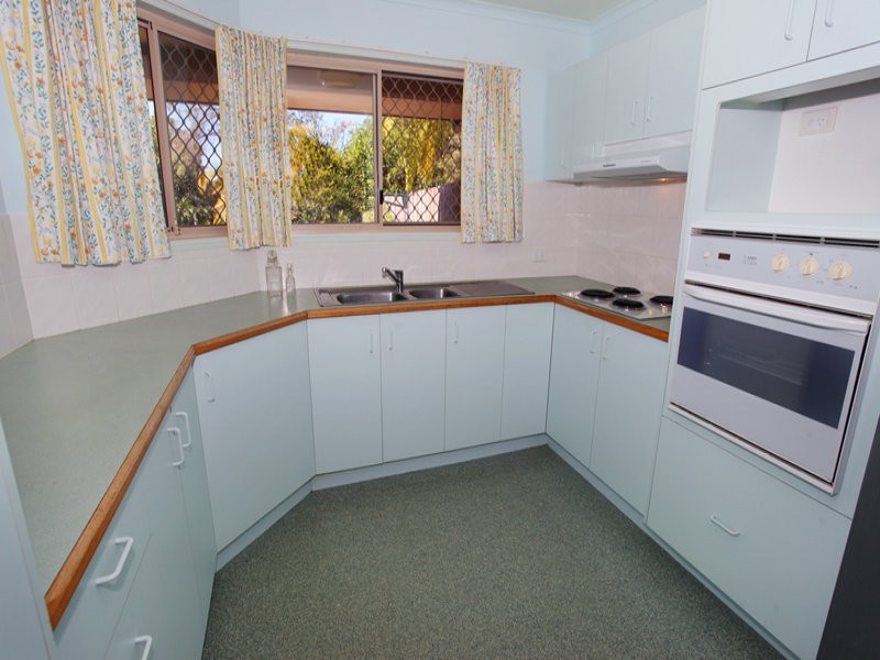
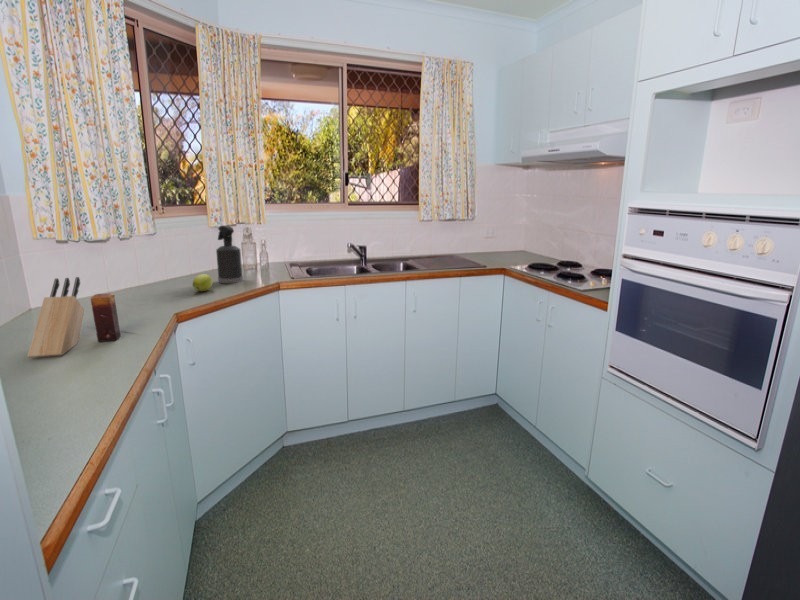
+ spray bottle [215,225,244,284]
+ knife block [27,276,85,359]
+ candle [90,293,122,343]
+ apple [192,273,213,292]
